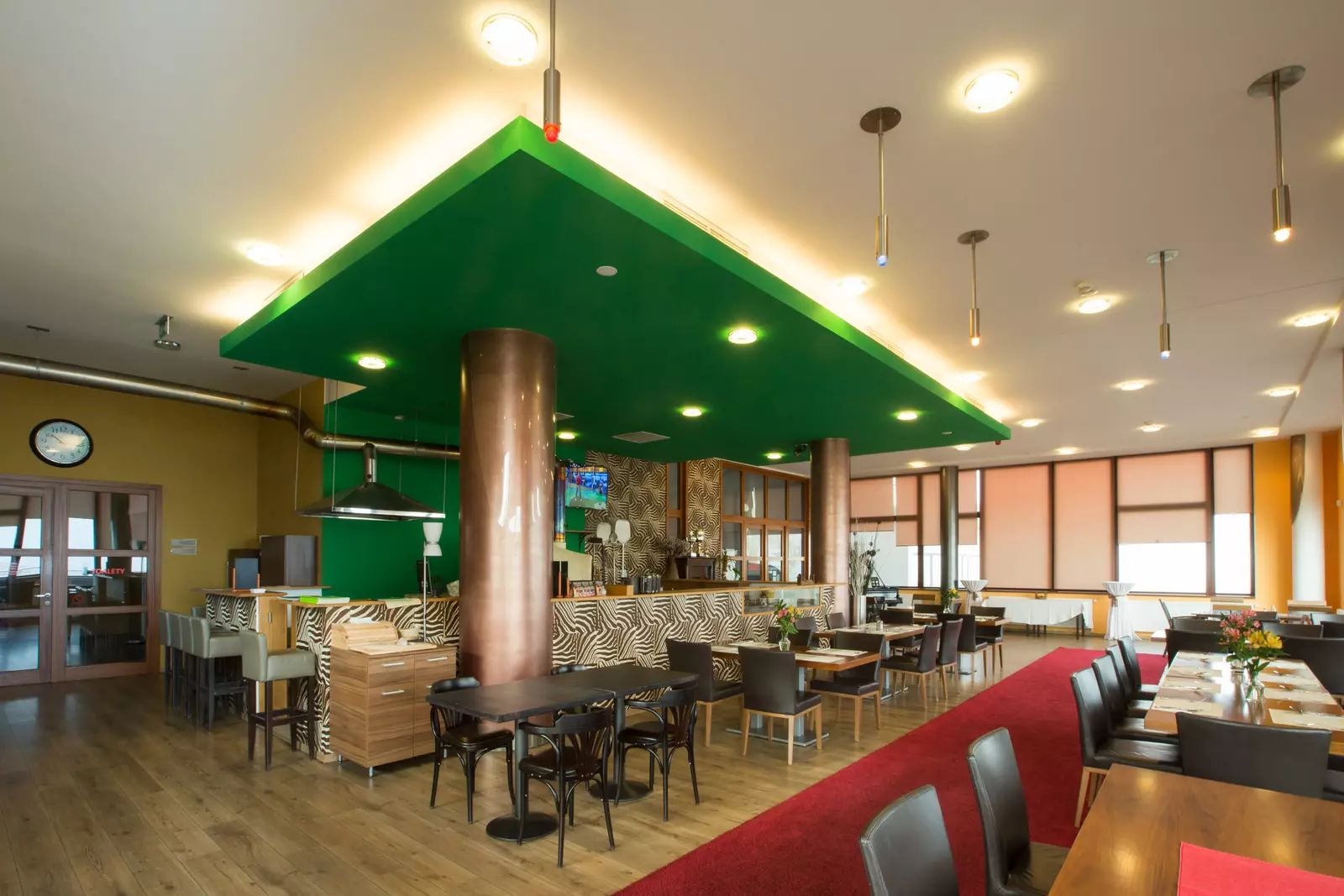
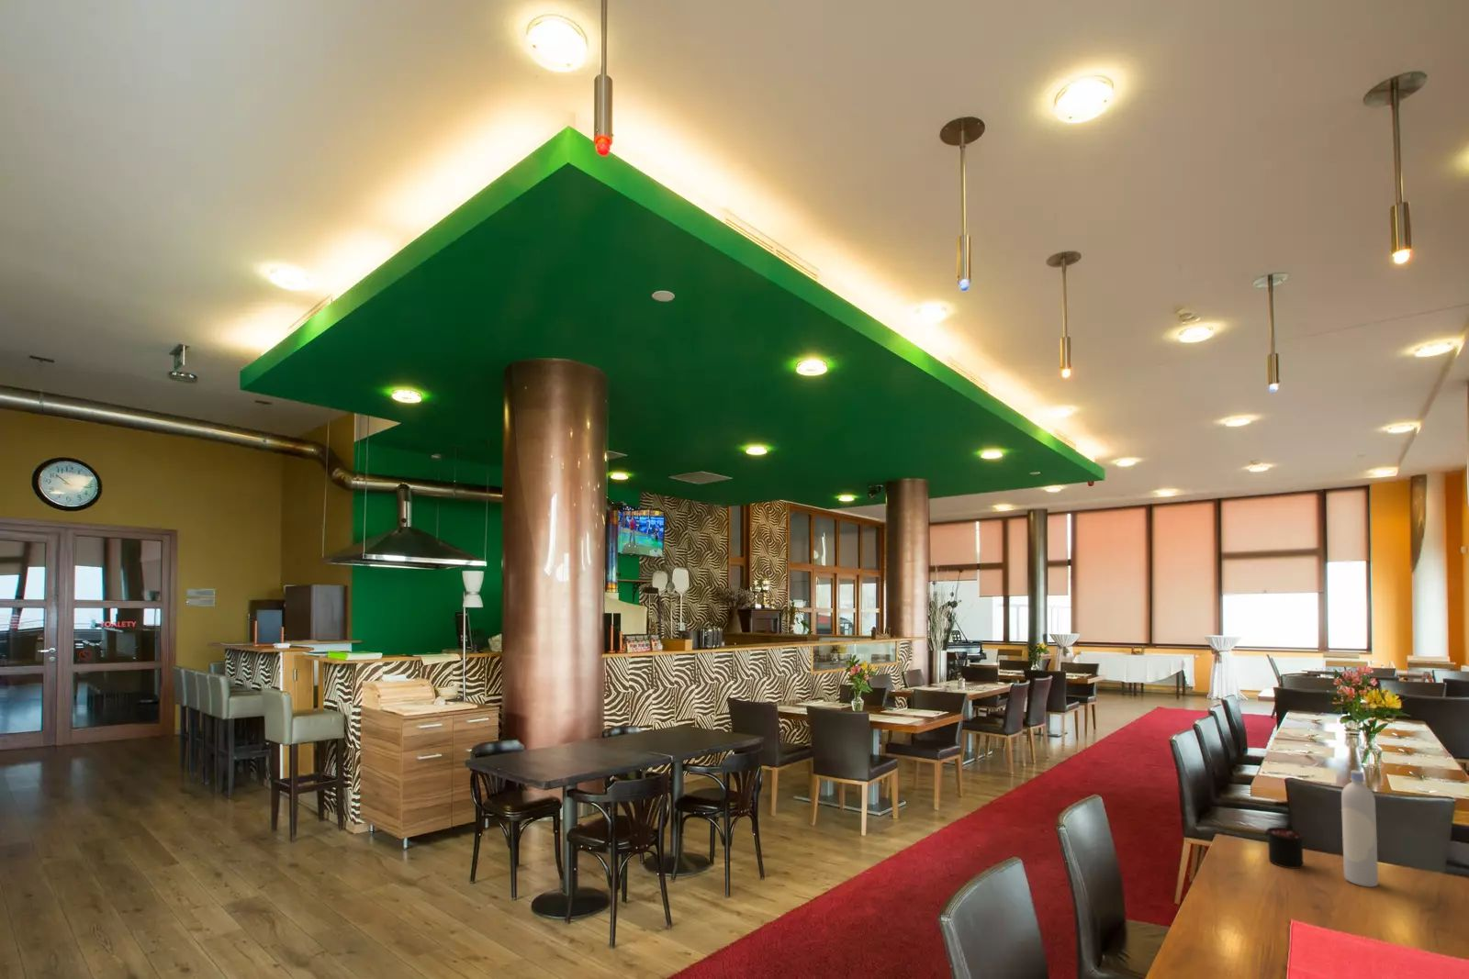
+ bottle [1340,769,1379,888]
+ candle [1266,822,1305,869]
